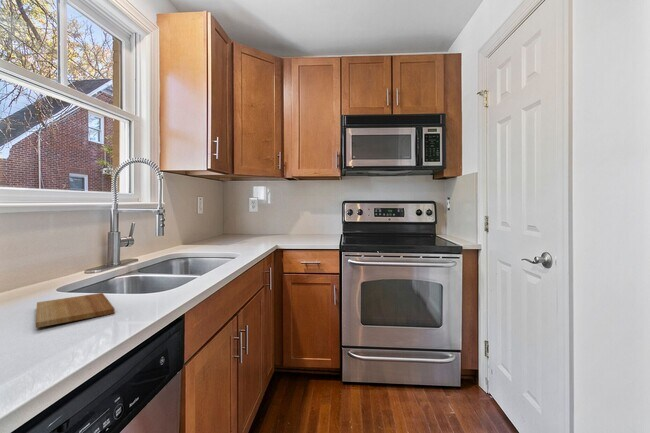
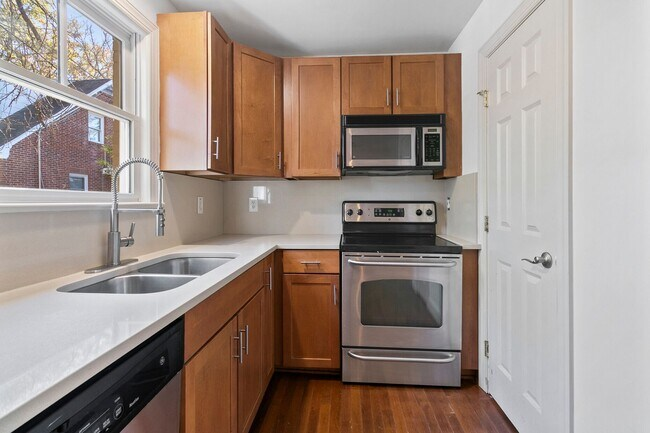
- cutting board [35,292,115,329]
